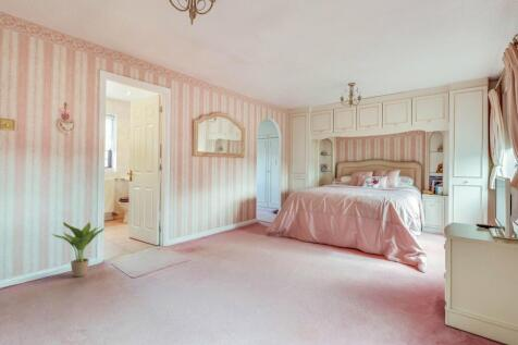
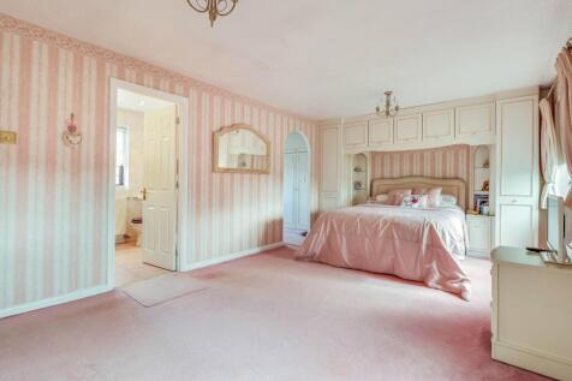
- potted plant [50,221,106,278]
